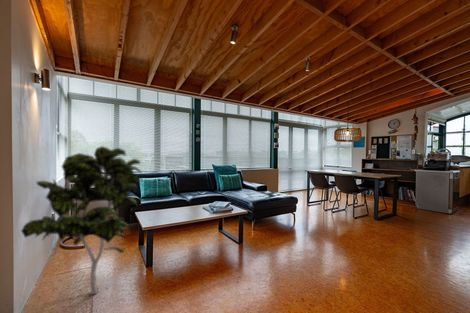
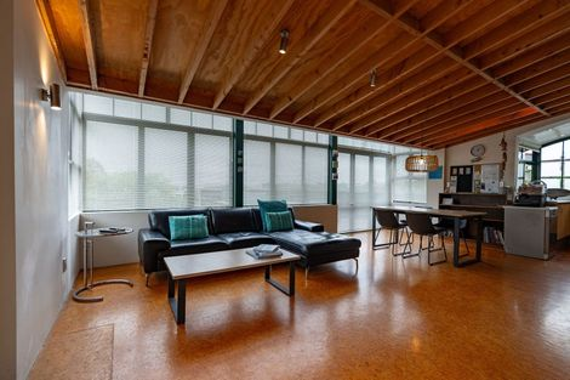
- indoor plant [20,145,143,296]
